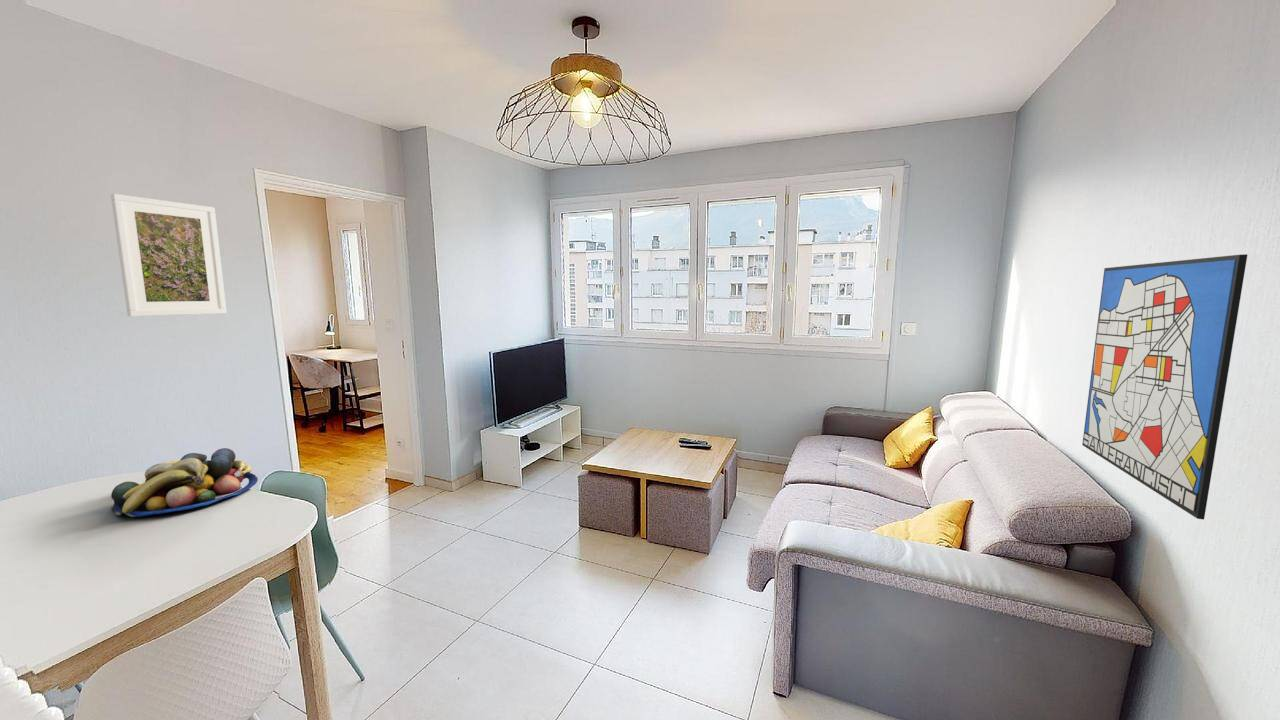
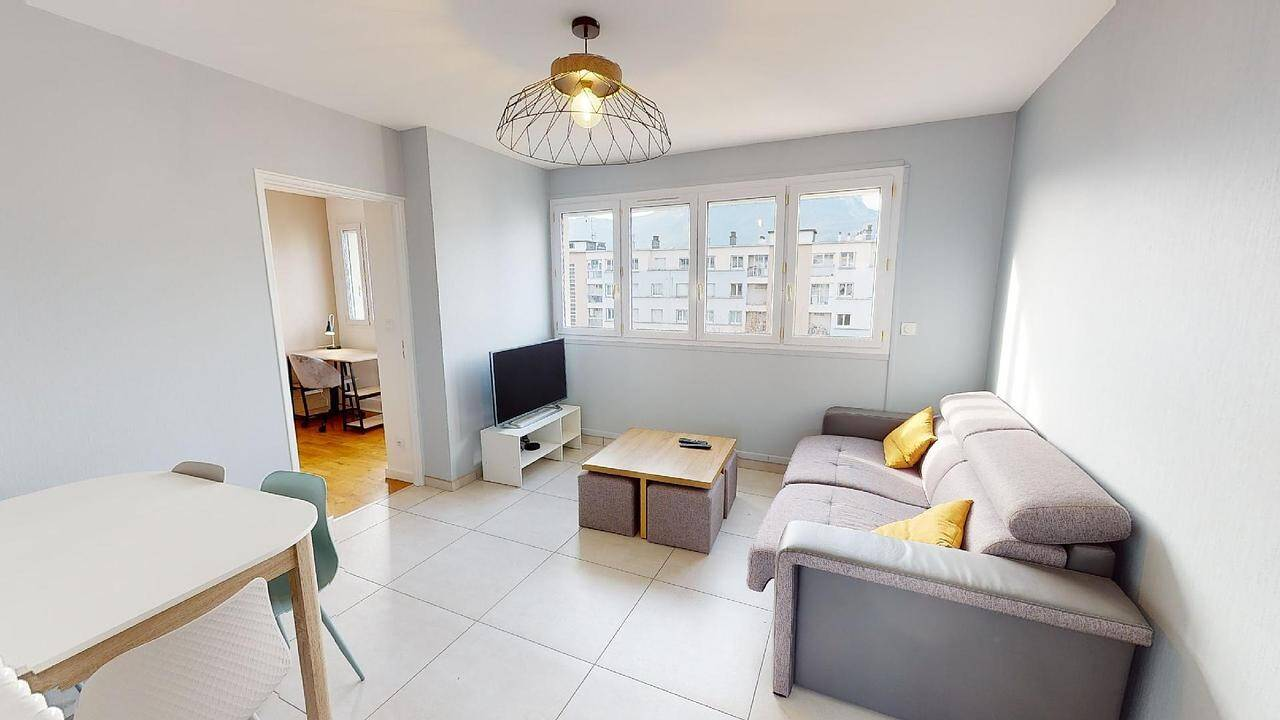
- fruit bowl [110,447,259,518]
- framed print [110,193,227,318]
- wall art [1081,253,1248,520]
